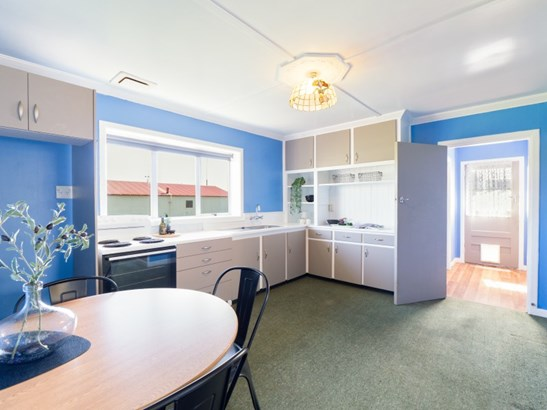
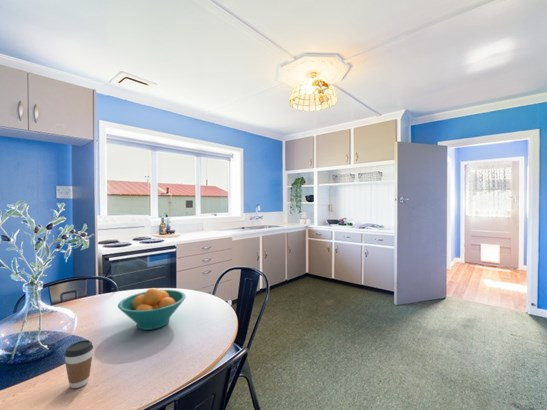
+ fruit bowl [117,287,187,331]
+ coffee cup [63,339,94,389]
